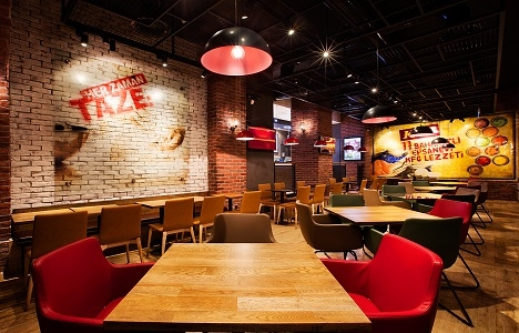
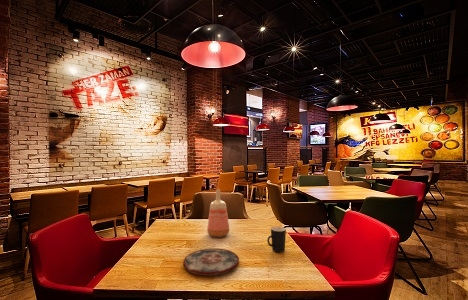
+ mug [266,226,287,253]
+ plate [182,247,240,276]
+ vase [206,188,230,238]
